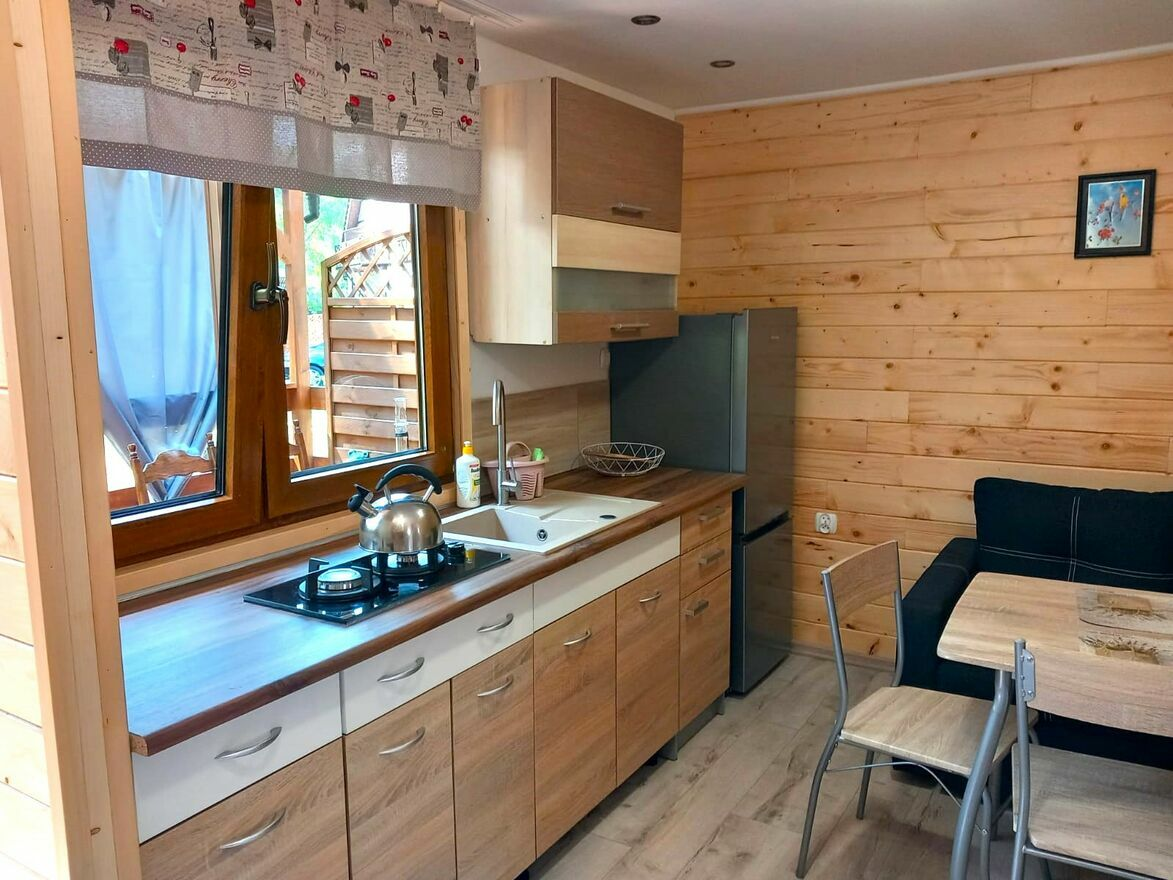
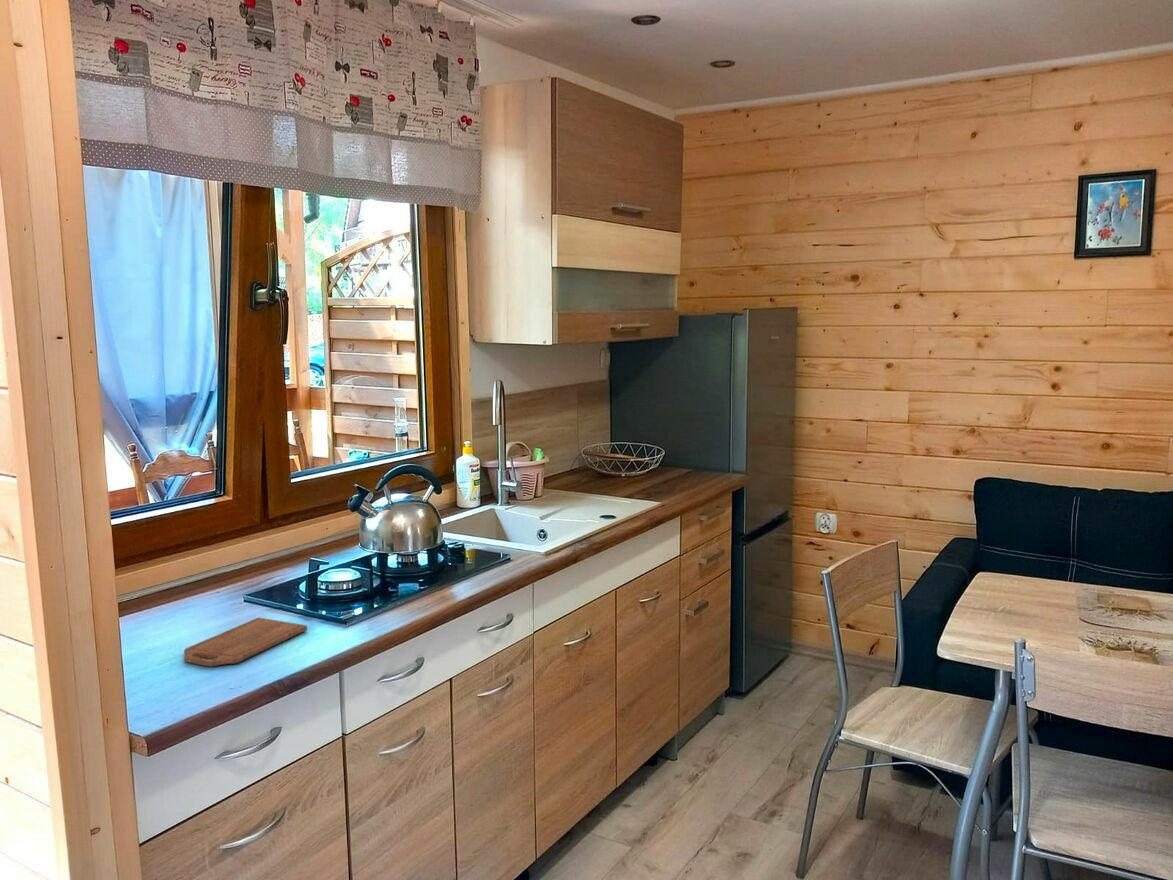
+ cutting board [183,617,308,667]
